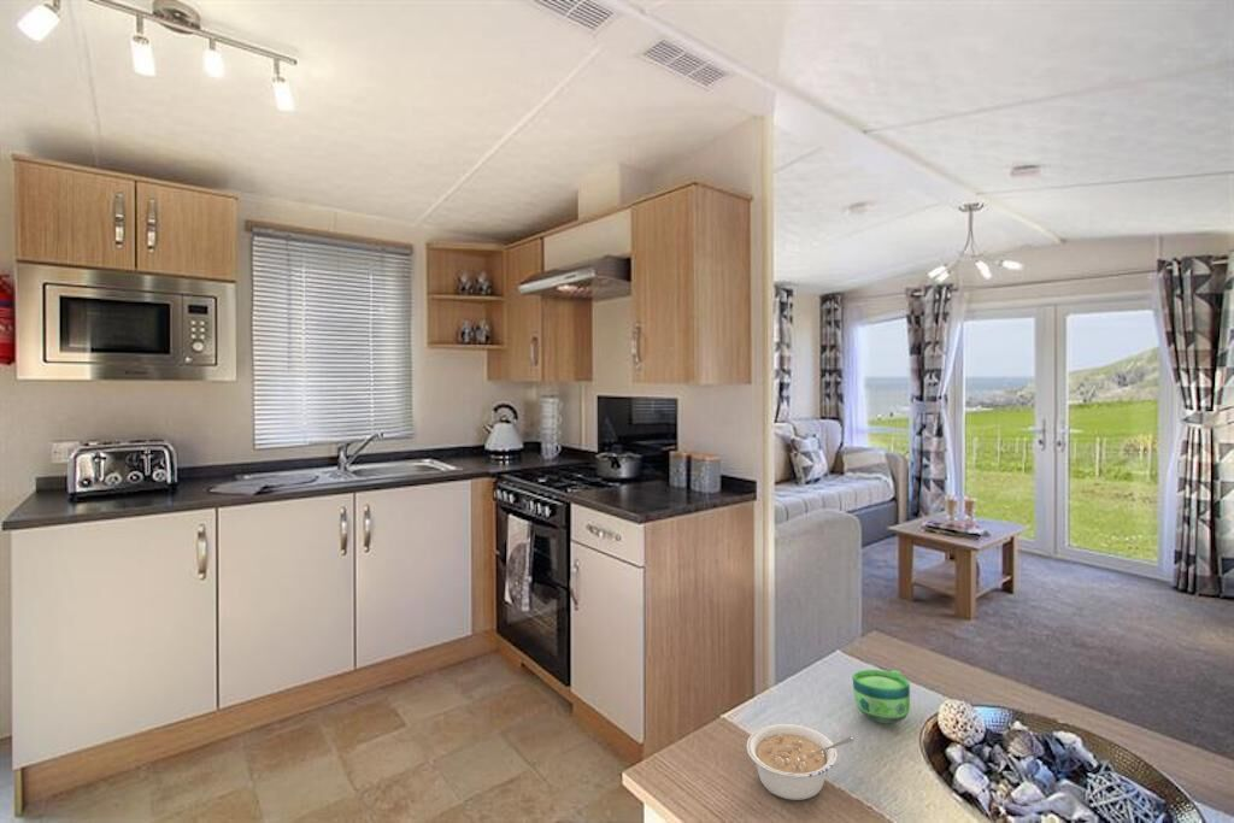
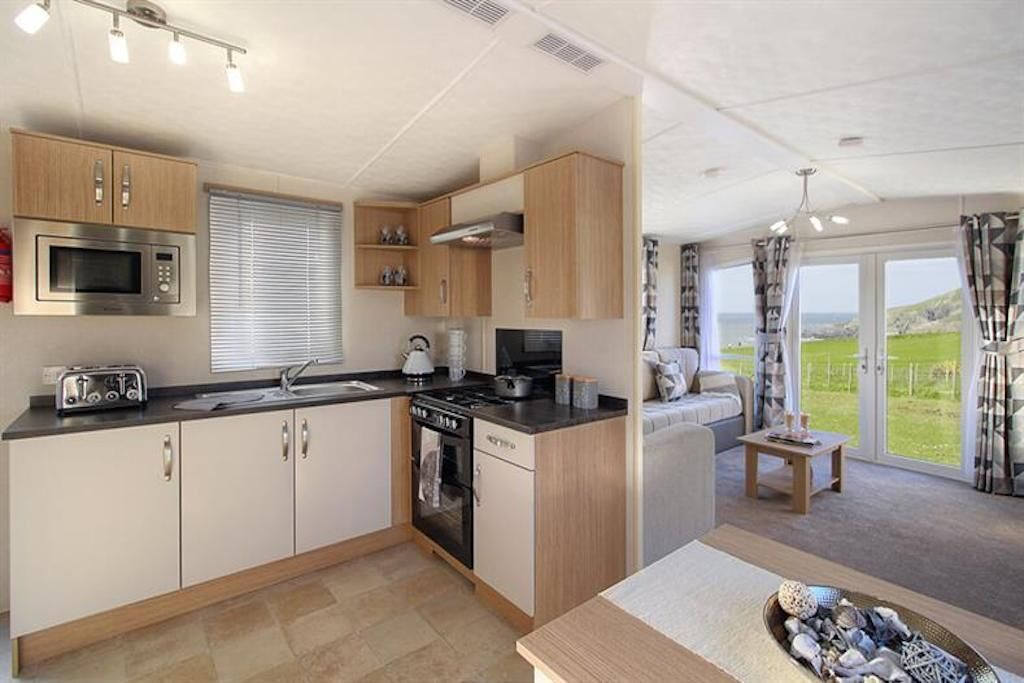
- legume [746,723,854,801]
- cup [852,669,911,725]
